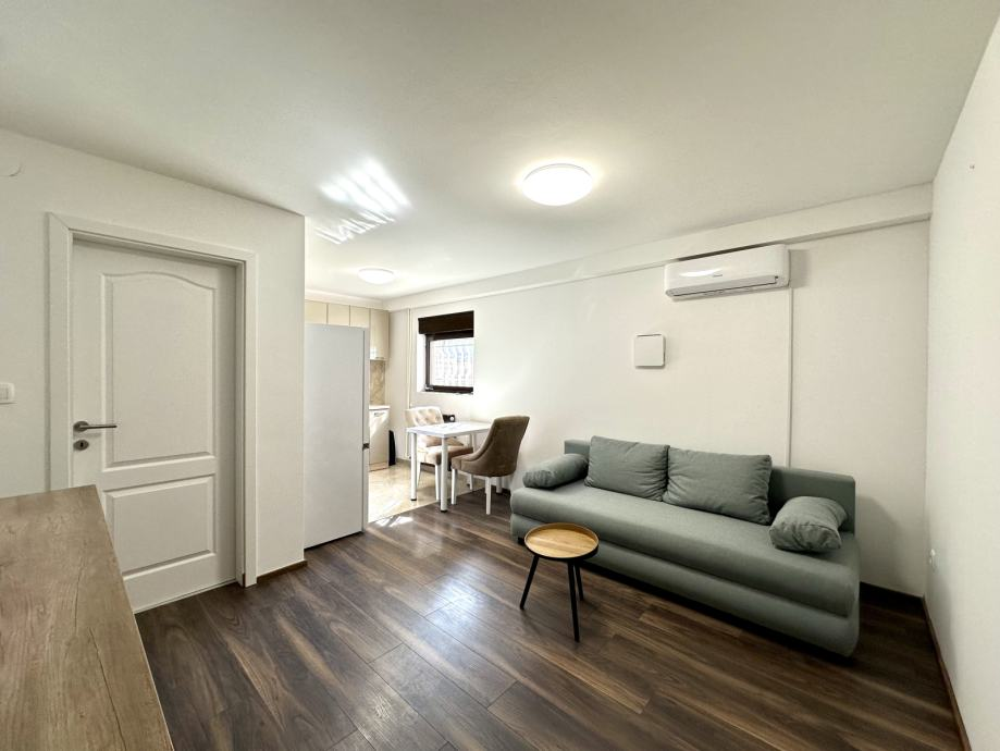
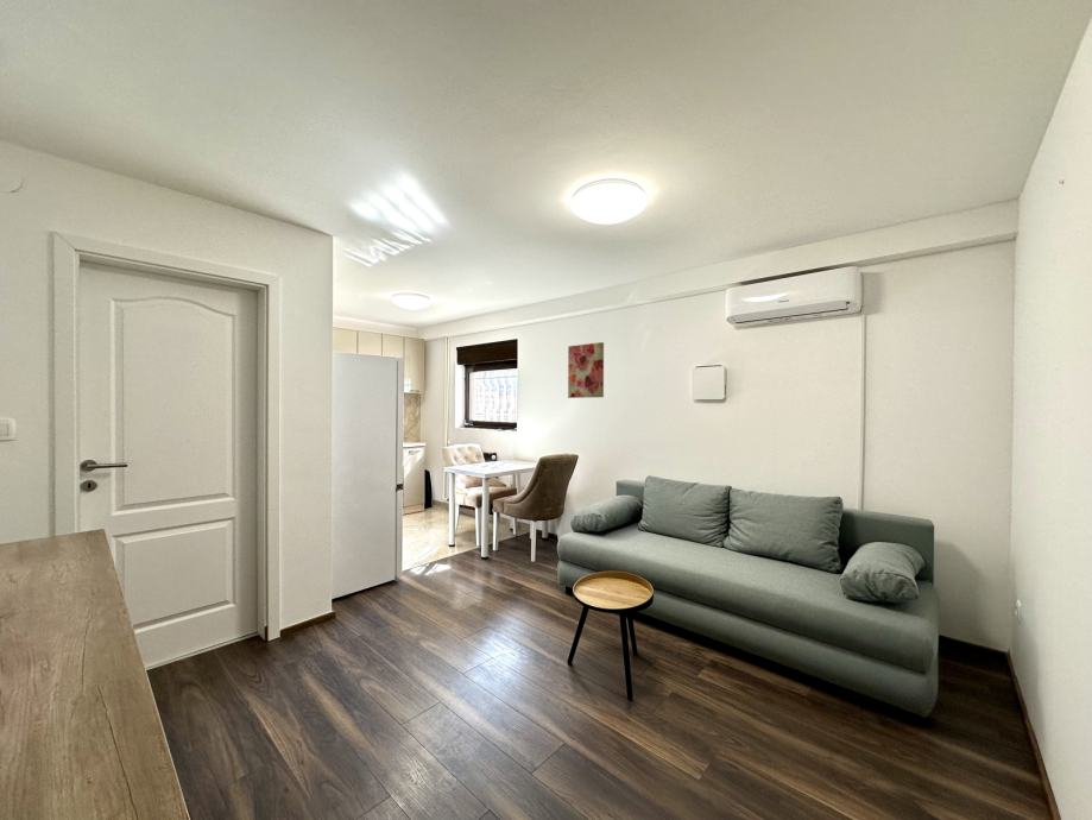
+ wall art [567,341,605,399]
